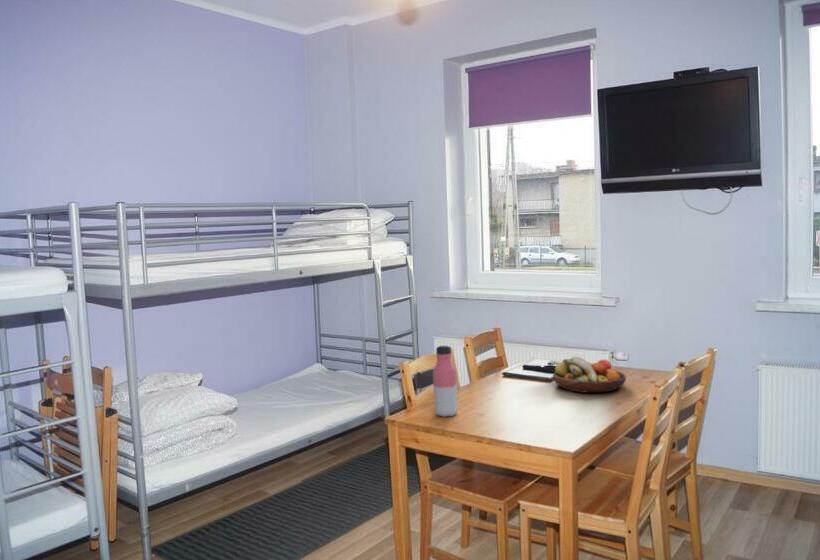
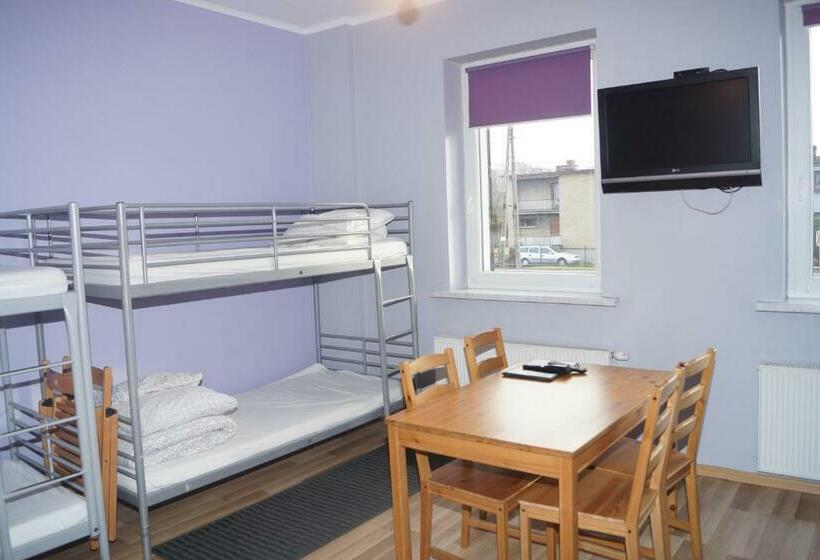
- water bottle [432,345,459,418]
- fruit bowl [552,356,627,394]
